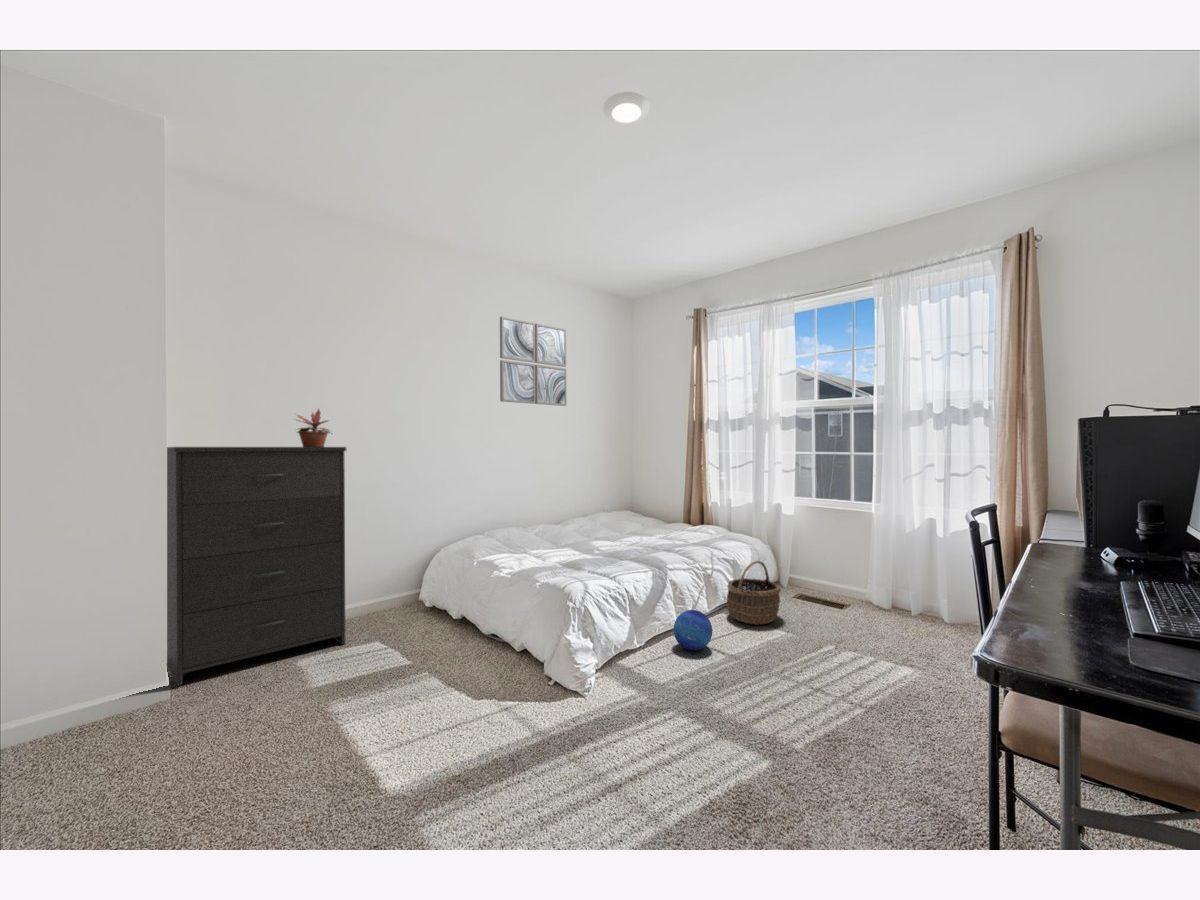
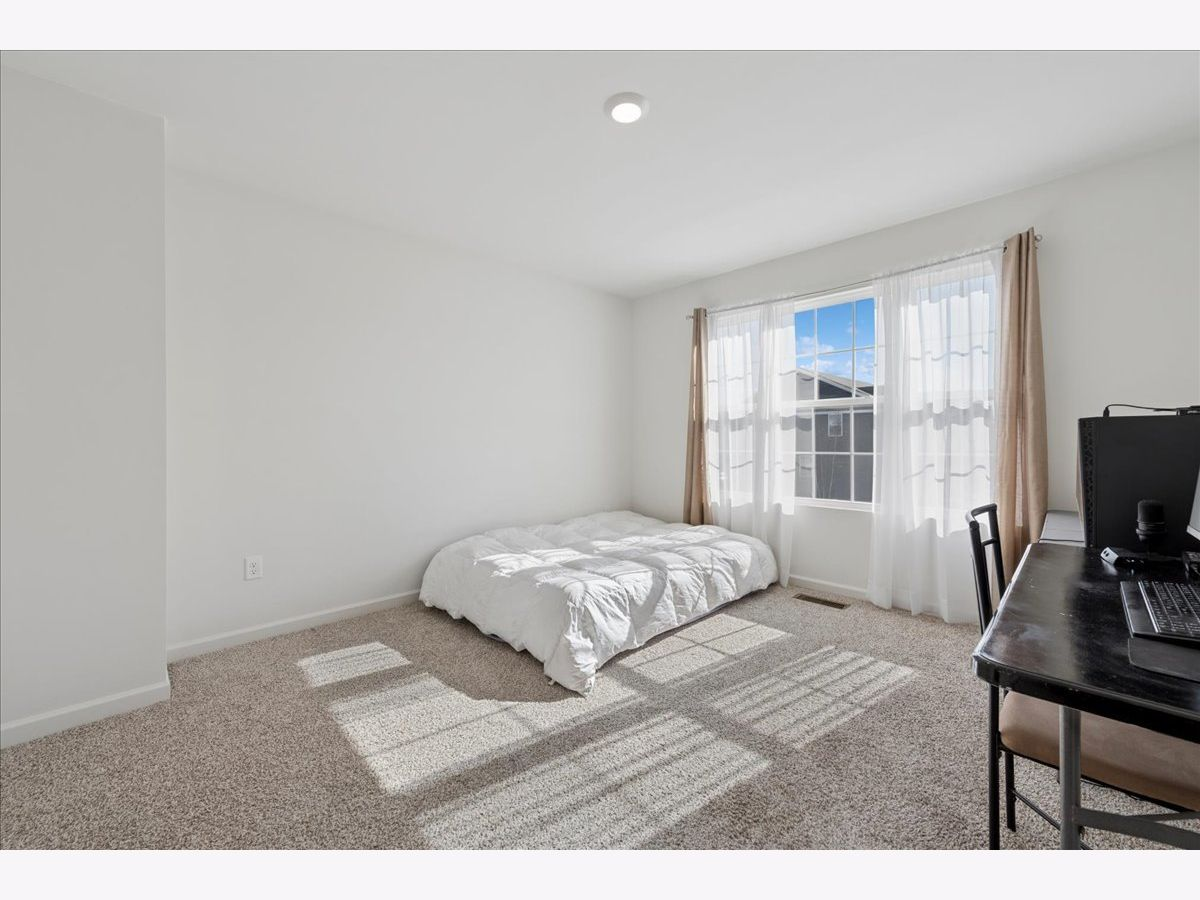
- dresser [166,446,347,687]
- wicker basket [726,560,782,626]
- wall art [499,316,568,407]
- decorative ball [673,609,713,652]
- potted plant [293,408,332,447]
